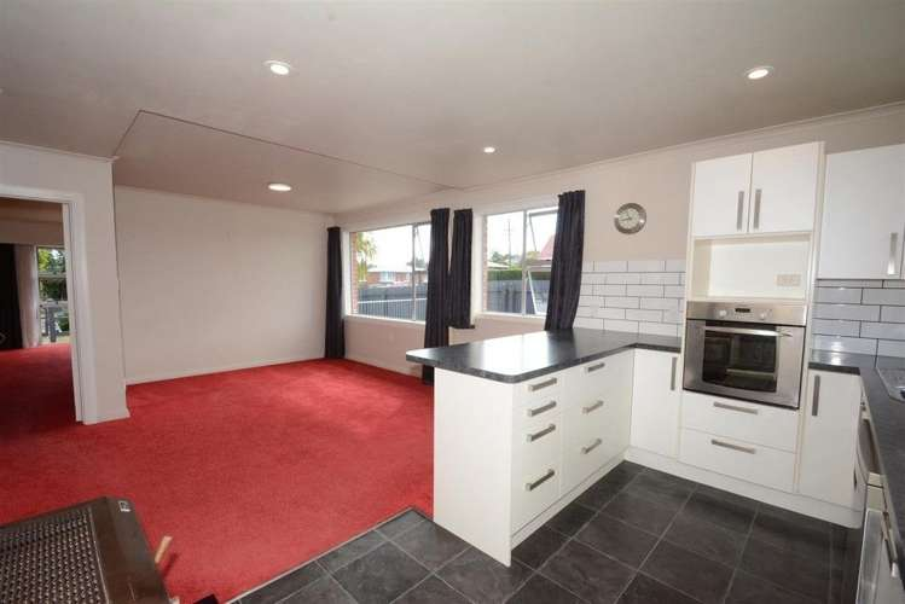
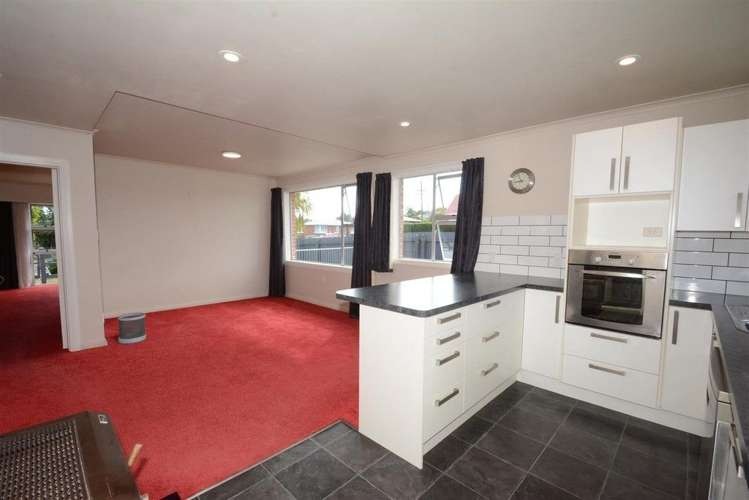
+ wastebasket [117,312,147,345]
